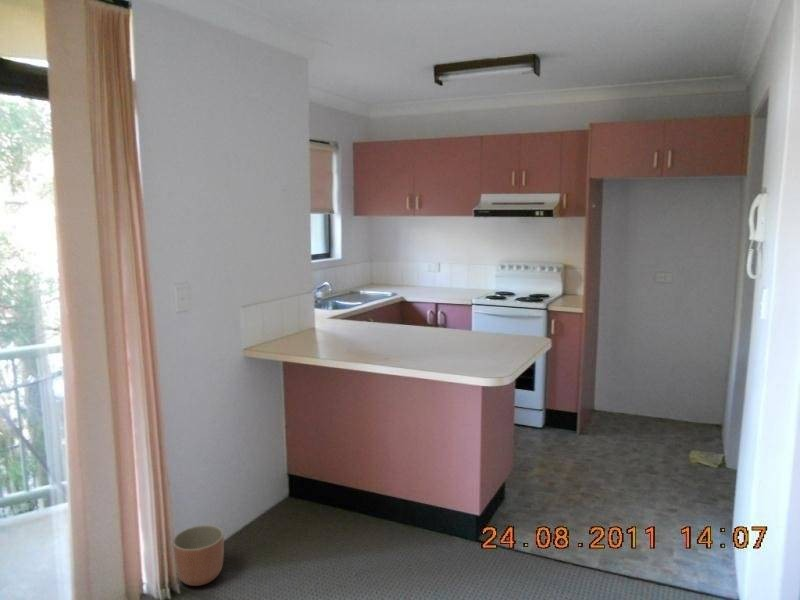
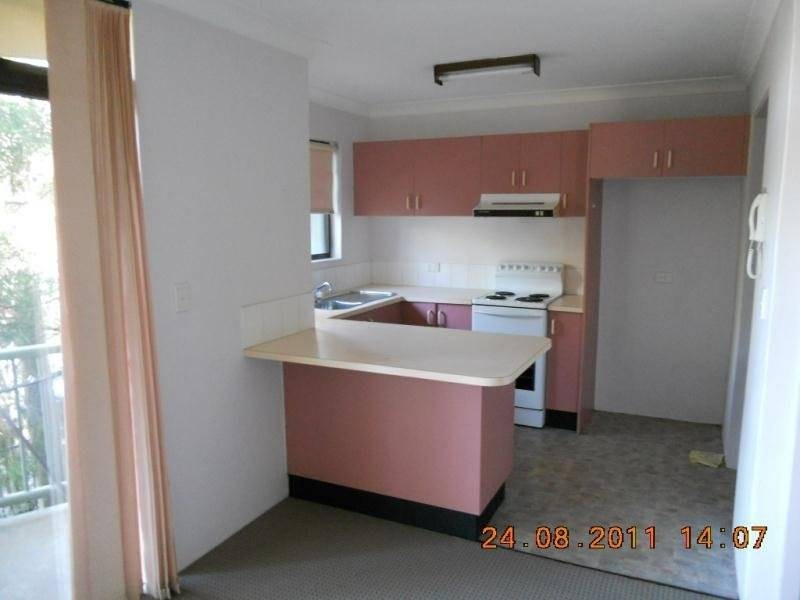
- planter [173,524,225,587]
